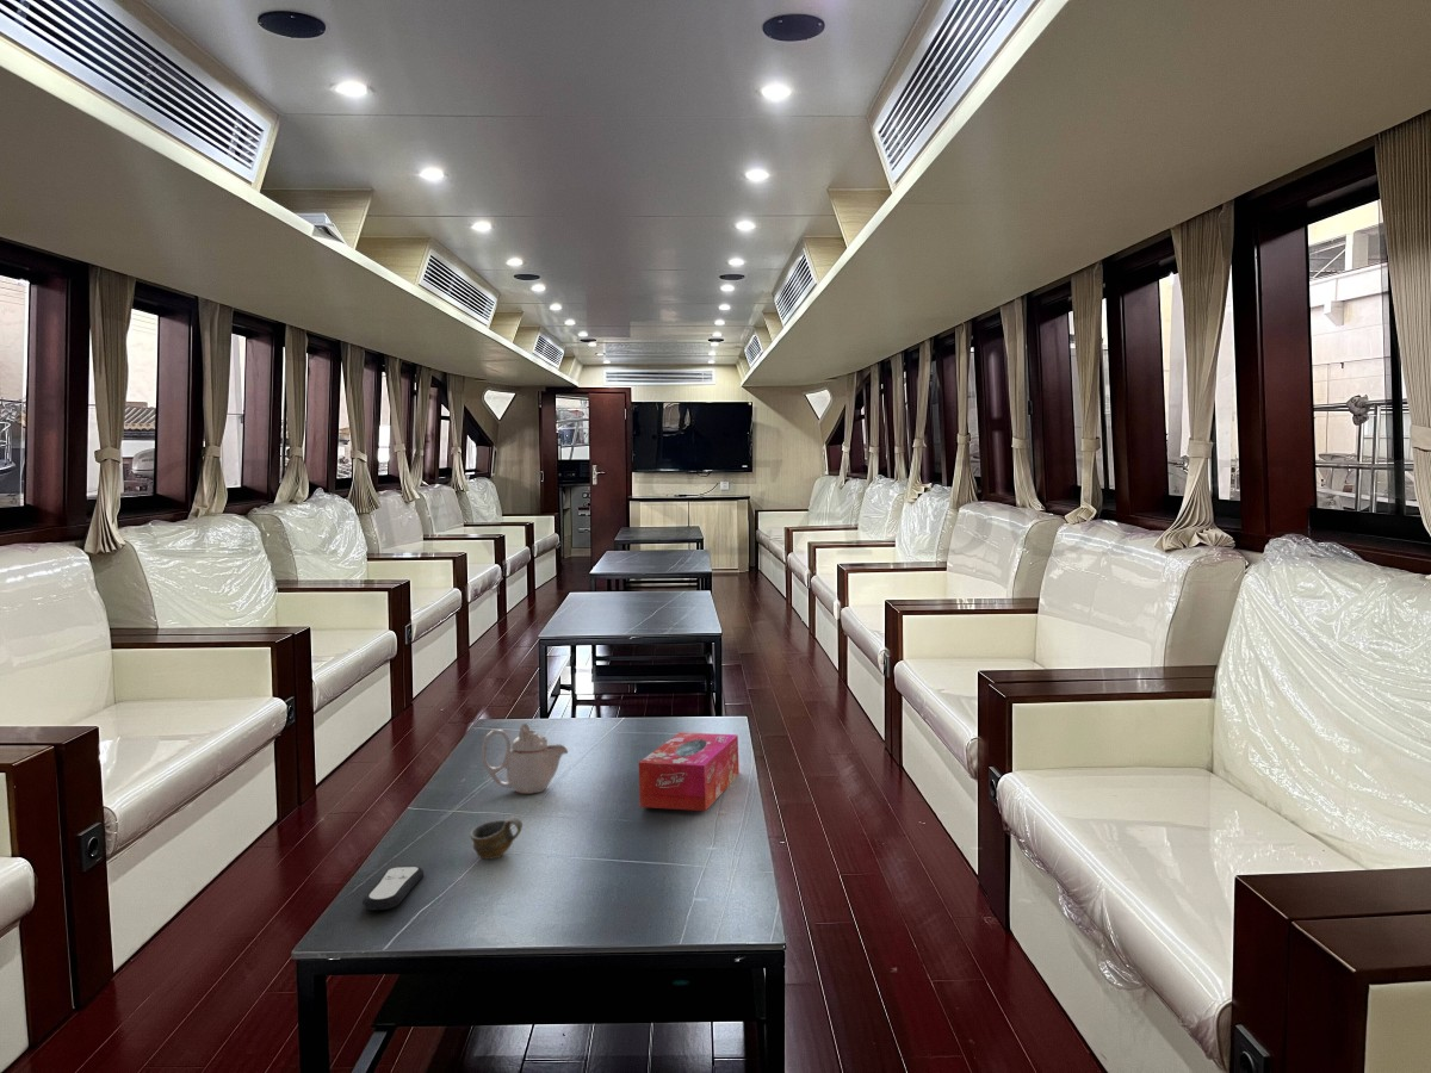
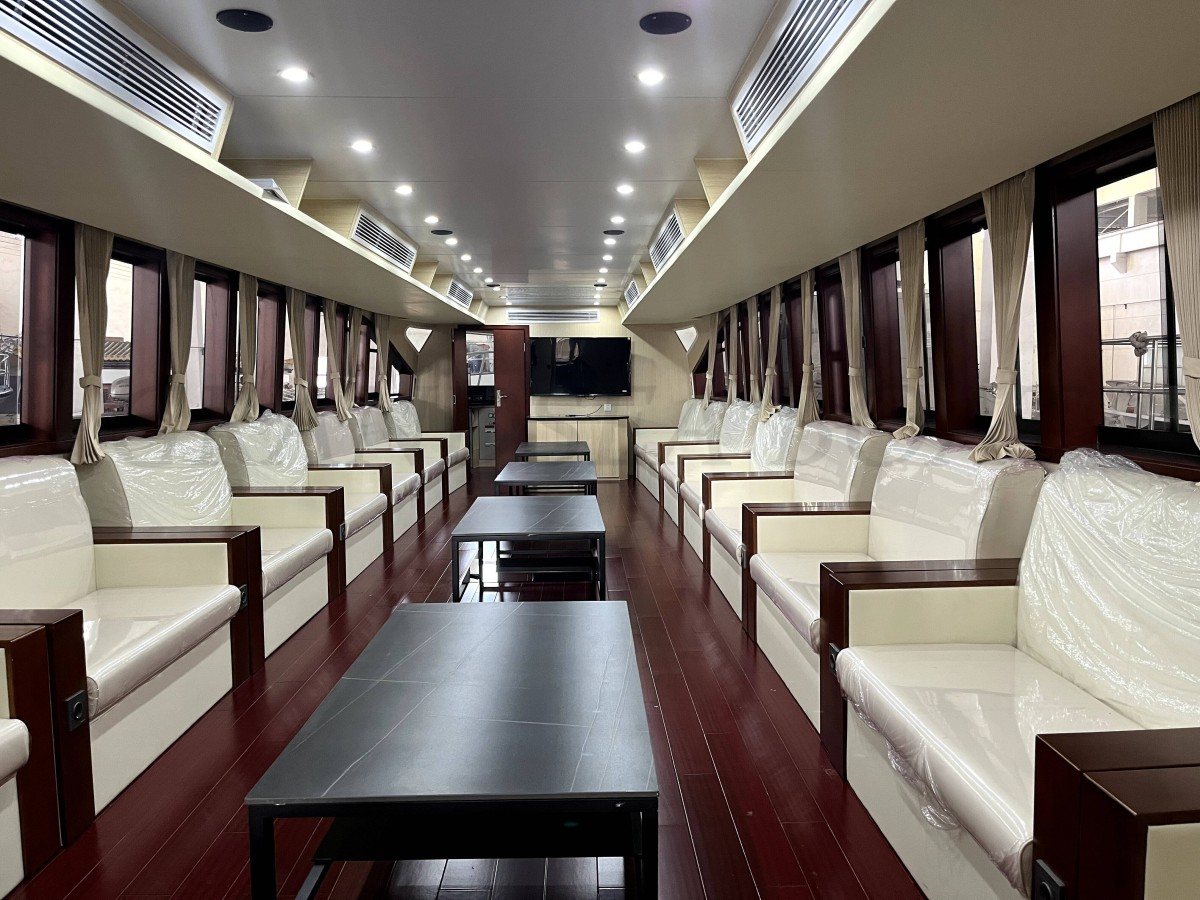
- teapot [481,721,569,795]
- tissue box [638,732,741,812]
- cup [469,815,524,860]
- remote control [361,866,425,911]
